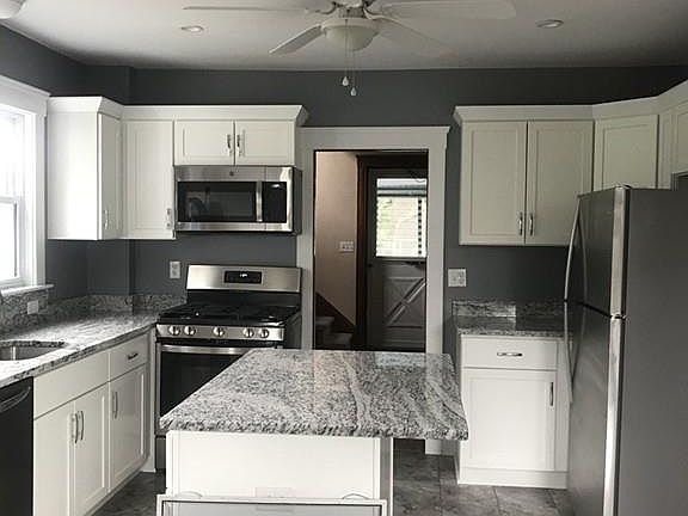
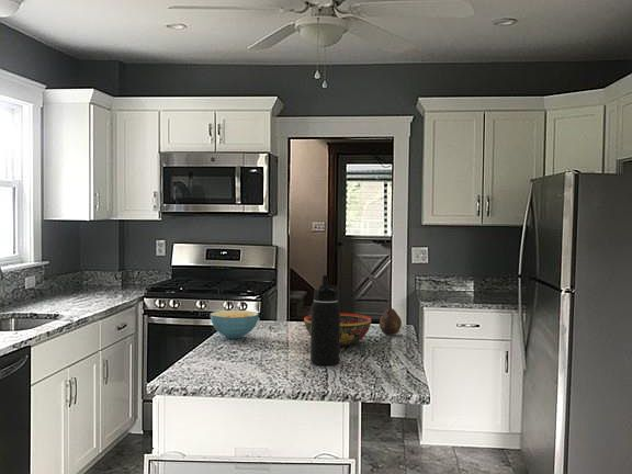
+ water bottle [309,274,341,366]
+ bowl [303,313,372,347]
+ cereal bowl [208,309,260,340]
+ fruit [379,306,403,336]
